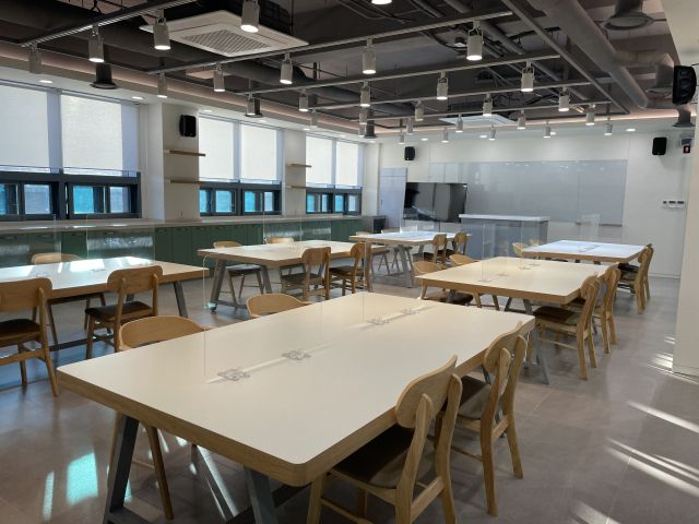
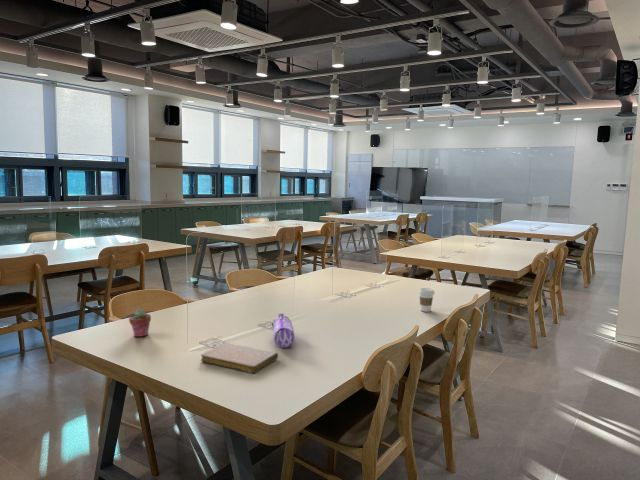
+ potted succulent [128,308,152,338]
+ notebook [200,342,279,374]
+ pencil case [271,313,295,349]
+ coffee cup [417,287,436,313]
